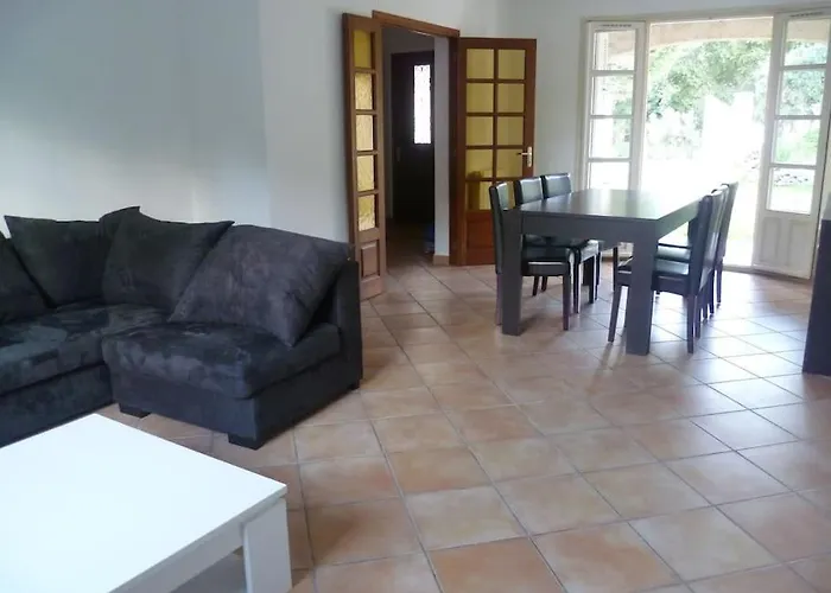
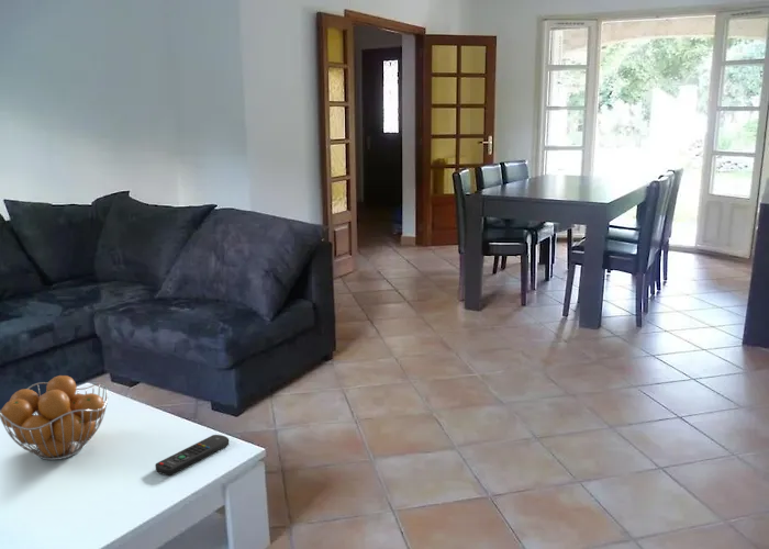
+ remote control [154,434,230,477]
+ fruit basket [0,374,109,461]
